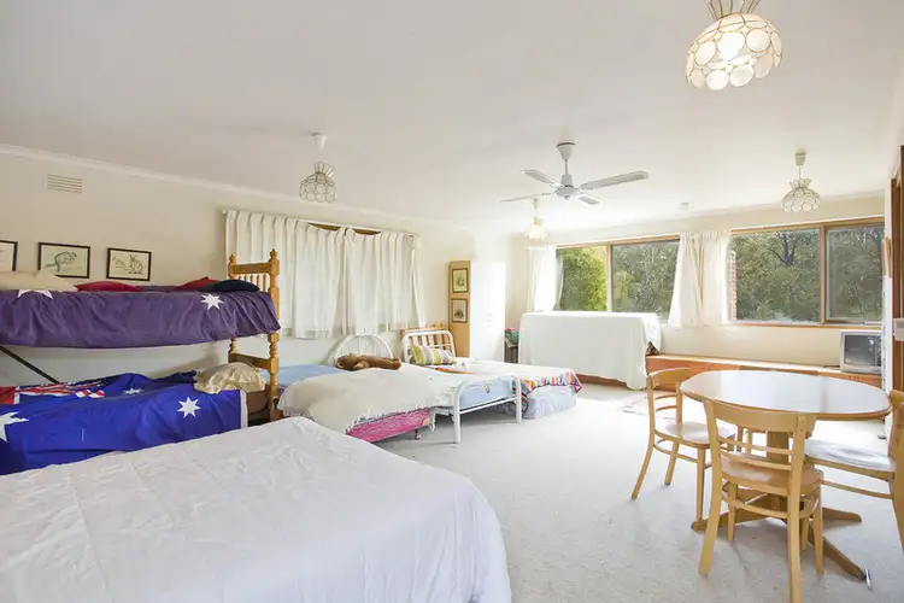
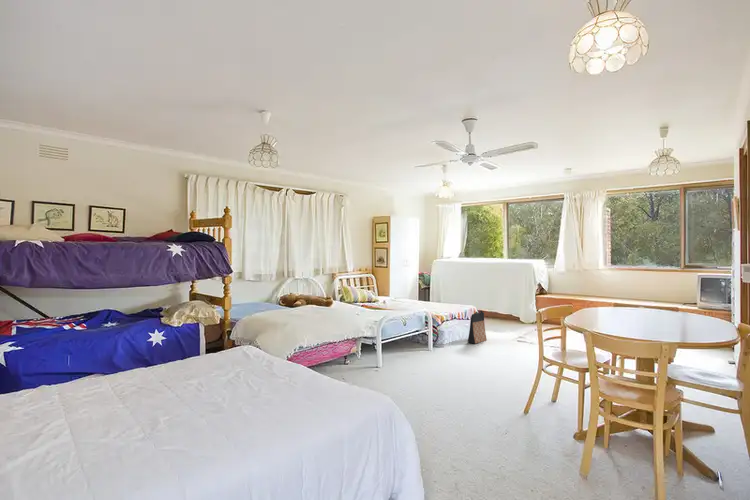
+ bag [467,310,488,345]
